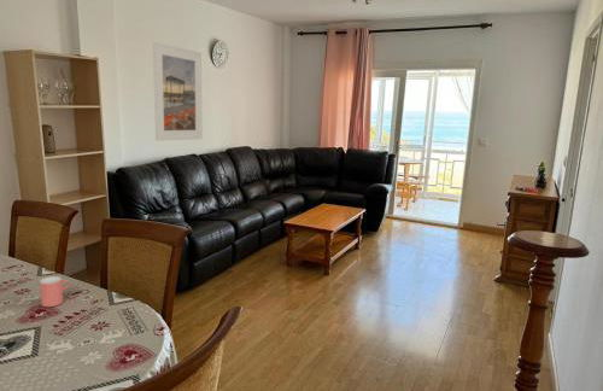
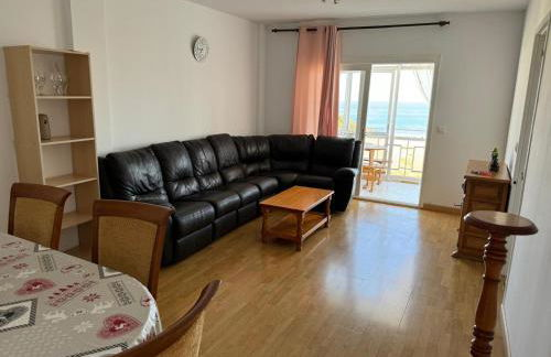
- cup [39,275,72,308]
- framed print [152,41,204,142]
